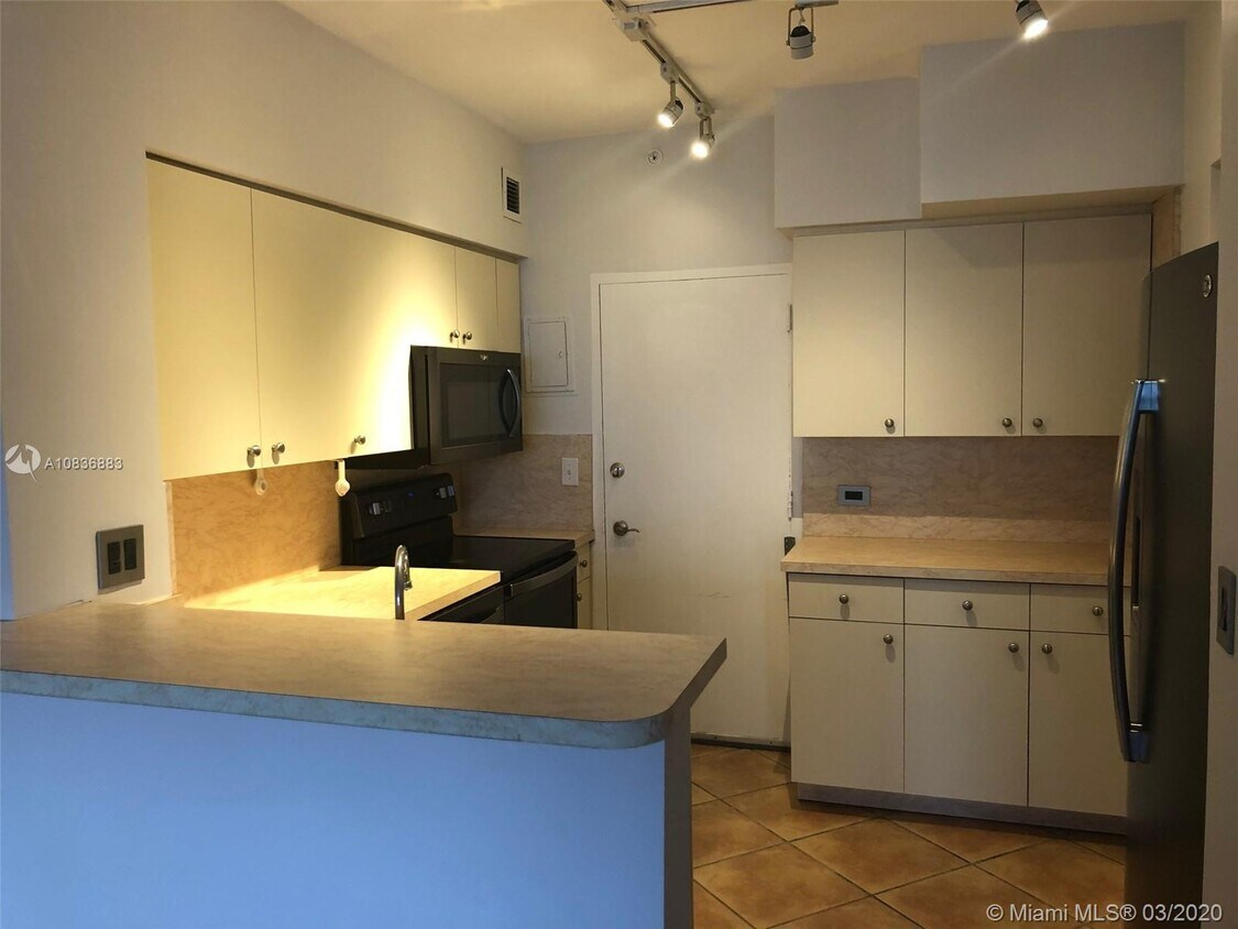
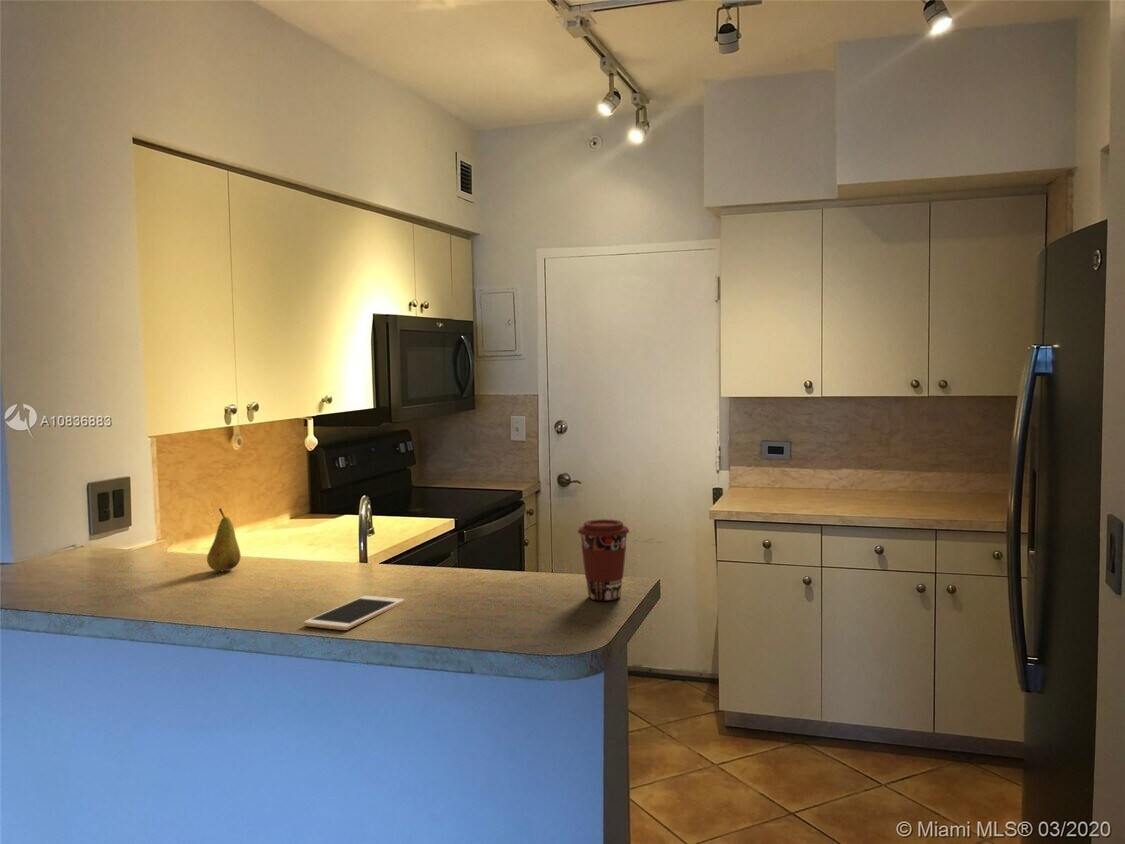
+ coffee cup [577,518,631,601]
+ cell phone [303,595,406,631]
+ fruit [206,507,242,572]
